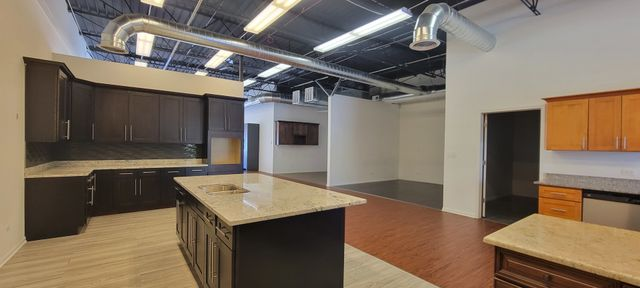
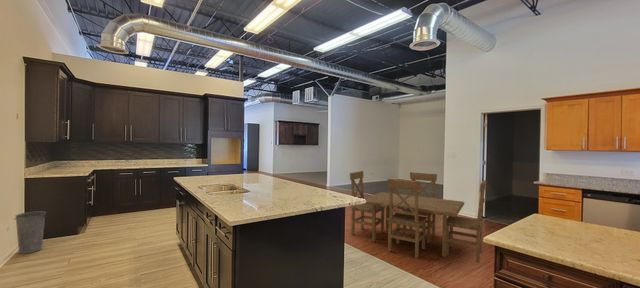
+ bucket [13,210,49,255]
+ dining set [349,170,487,264]
